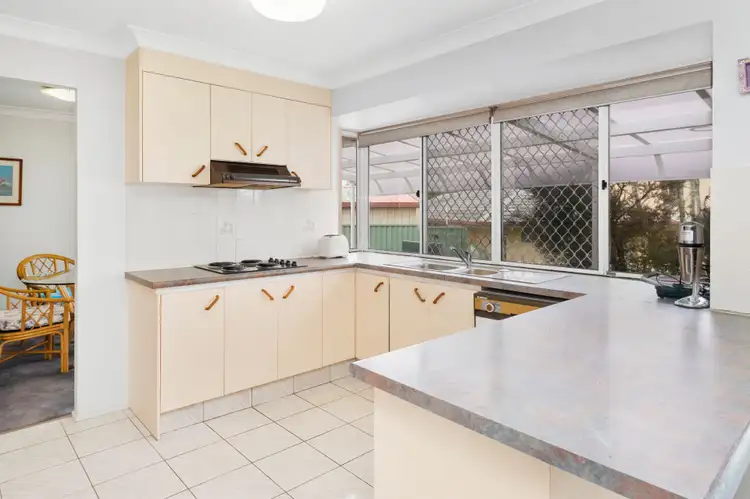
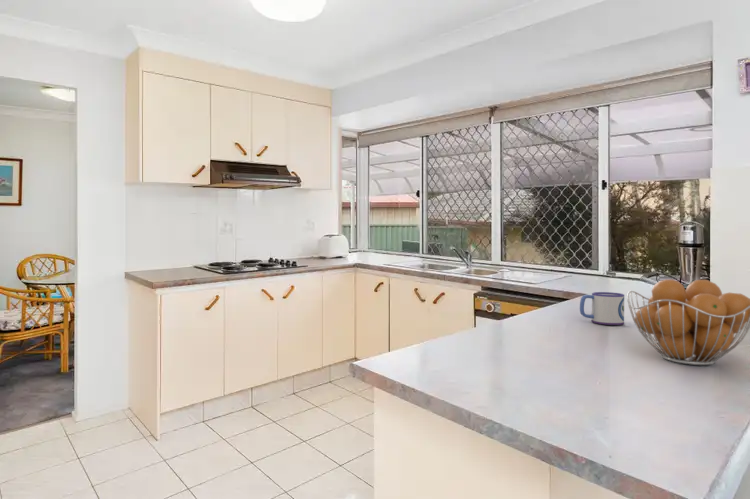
+ fruit basket [626,278,750,366]
+ mug [579,291,625,326]
